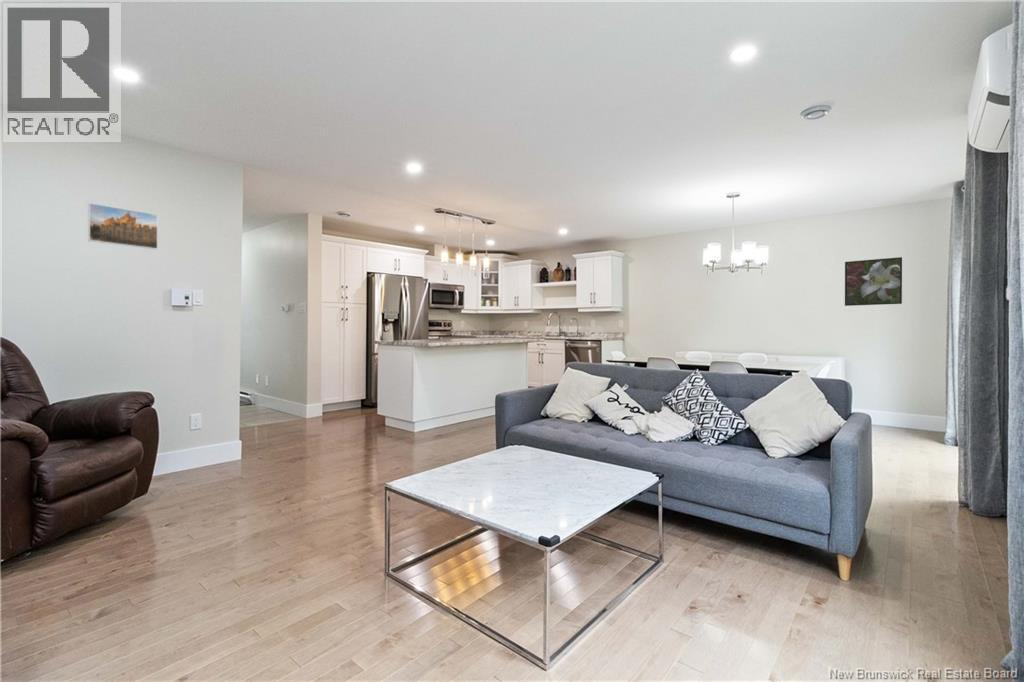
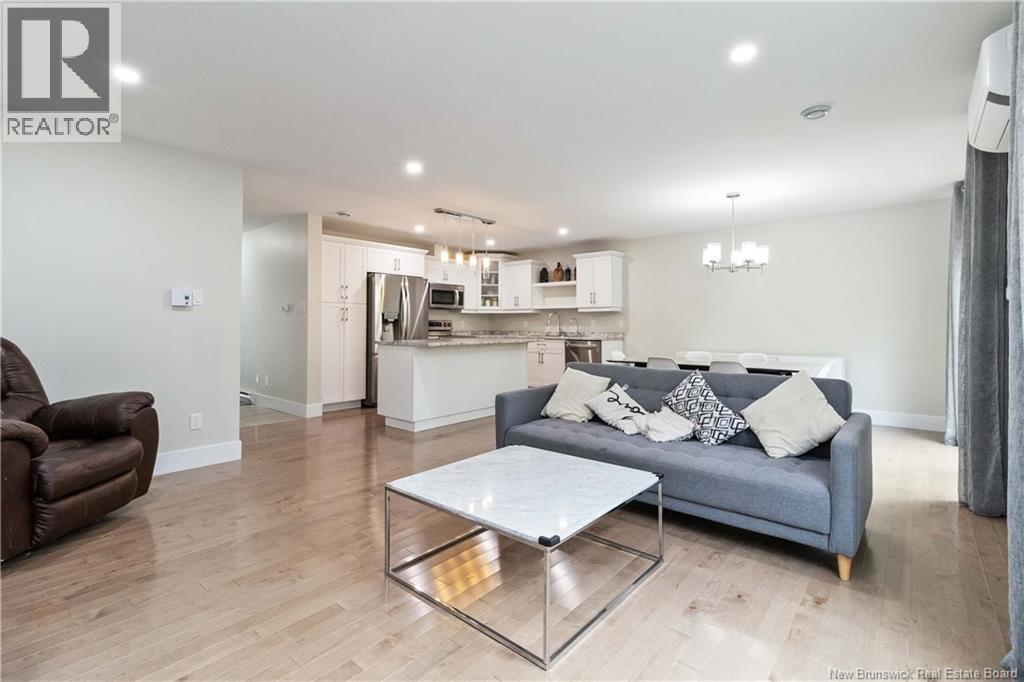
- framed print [844,256,903,307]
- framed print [87,202,159,250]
